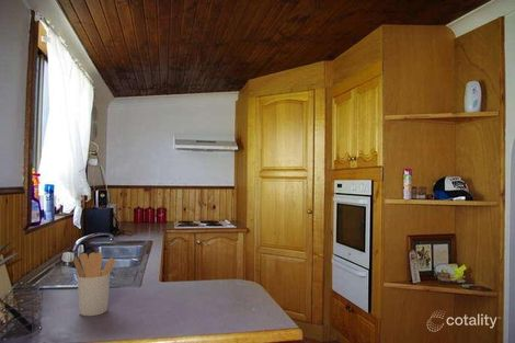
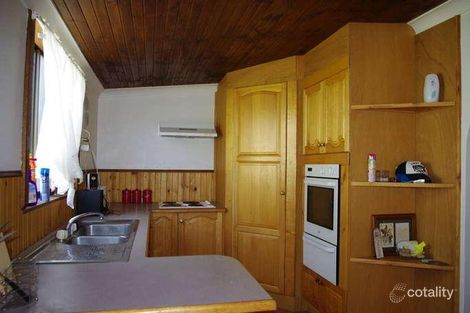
- utensil holder [73,251,117,317]
